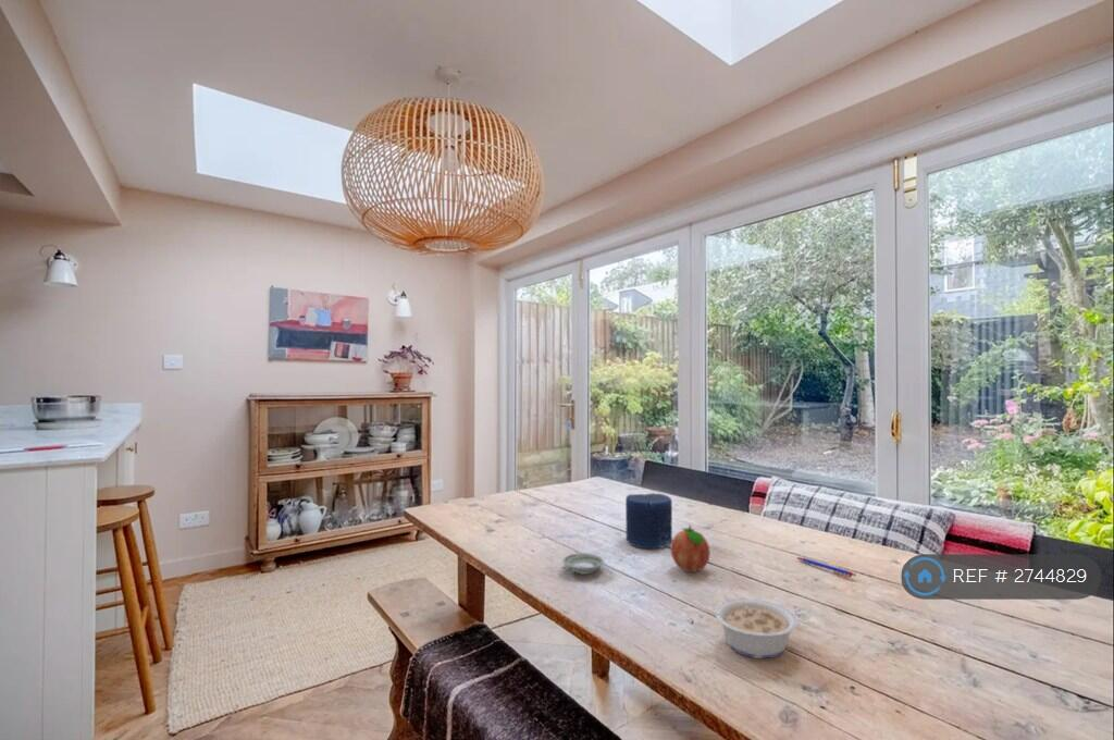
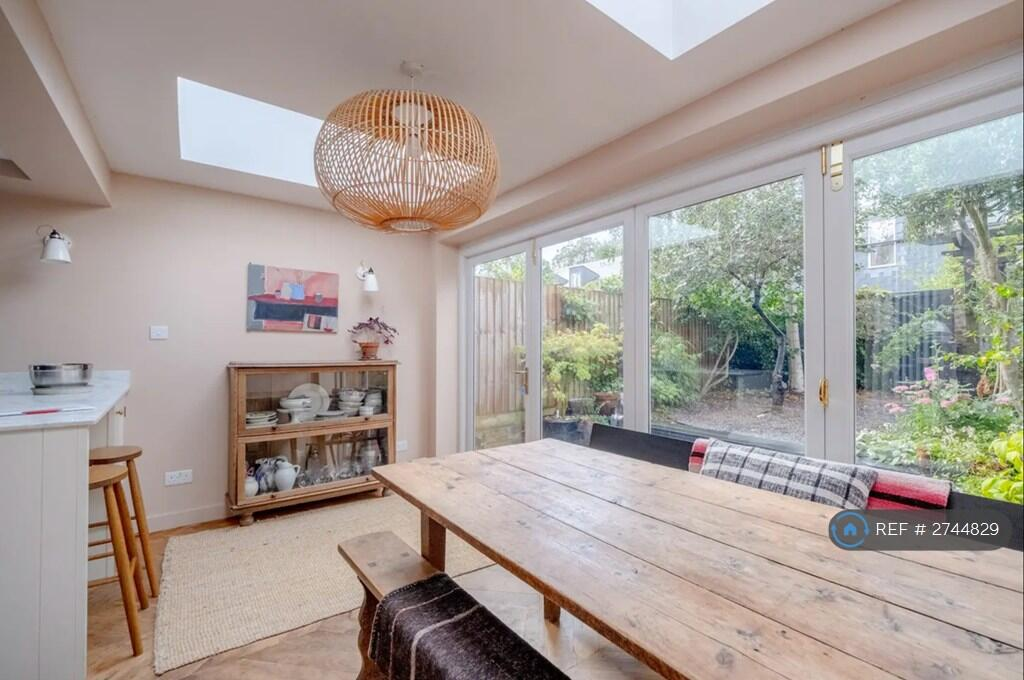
- pen [795,556,857,579]
- saucer [561,552,606,576]
- fruit [670,525,711,574]
- candle [624,492,673,550]
- legume [696,597,799,659]
